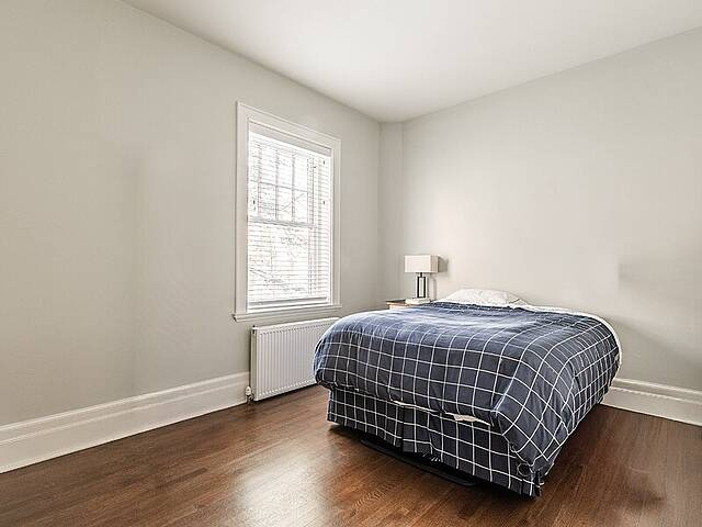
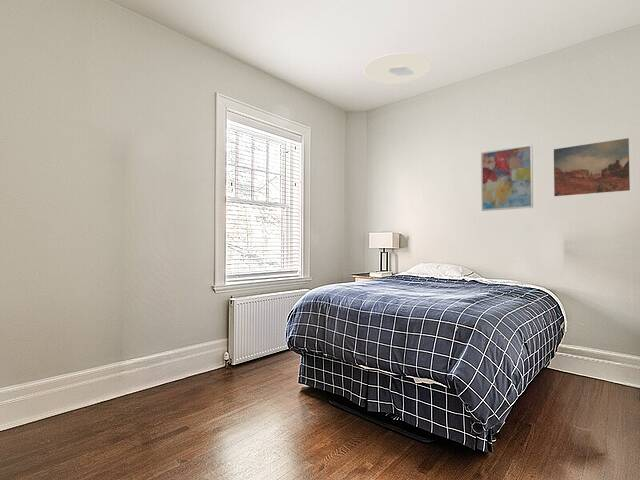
+ ceiling light [362,52,432,85]
+ wall art [553,137,631,197]
+ wall art [480,144,534,212]
